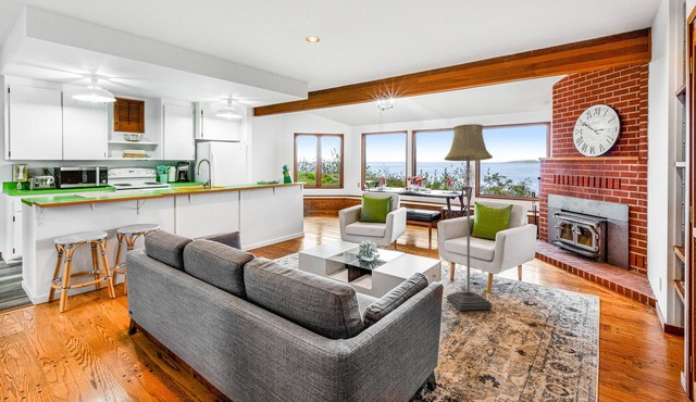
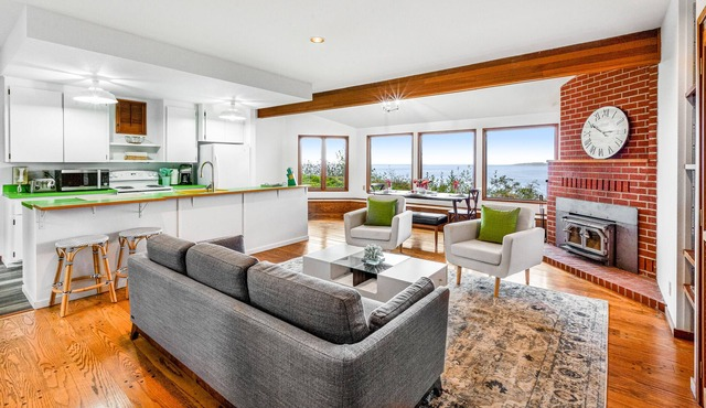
- floor lamp [444,123,494,311]
